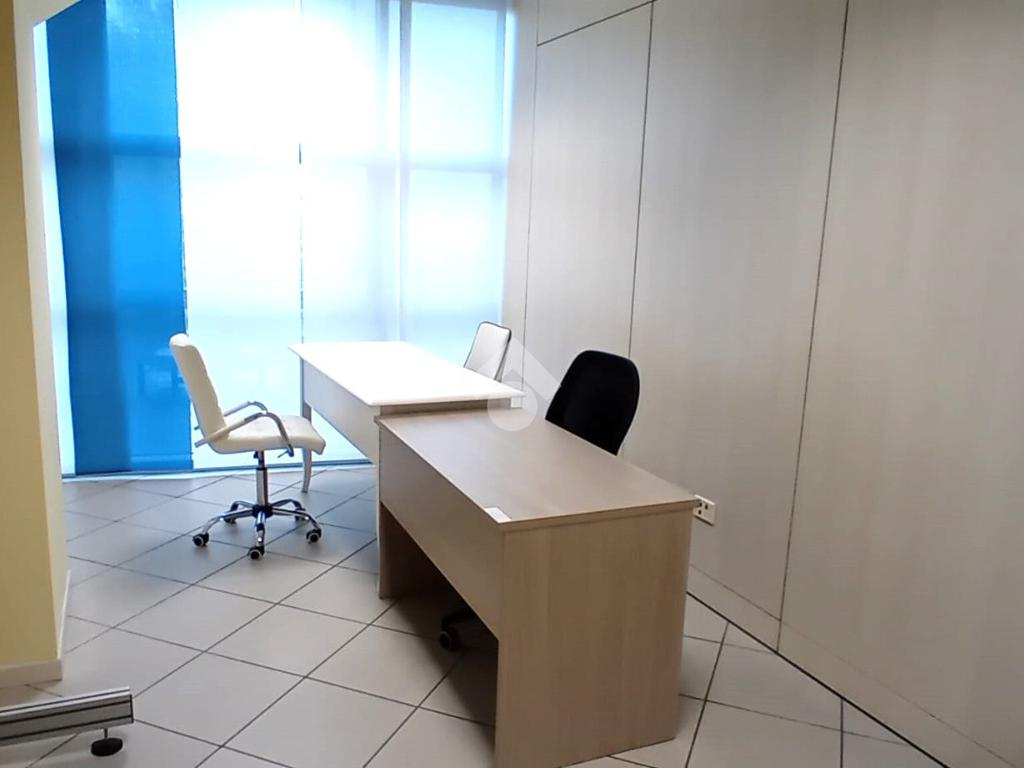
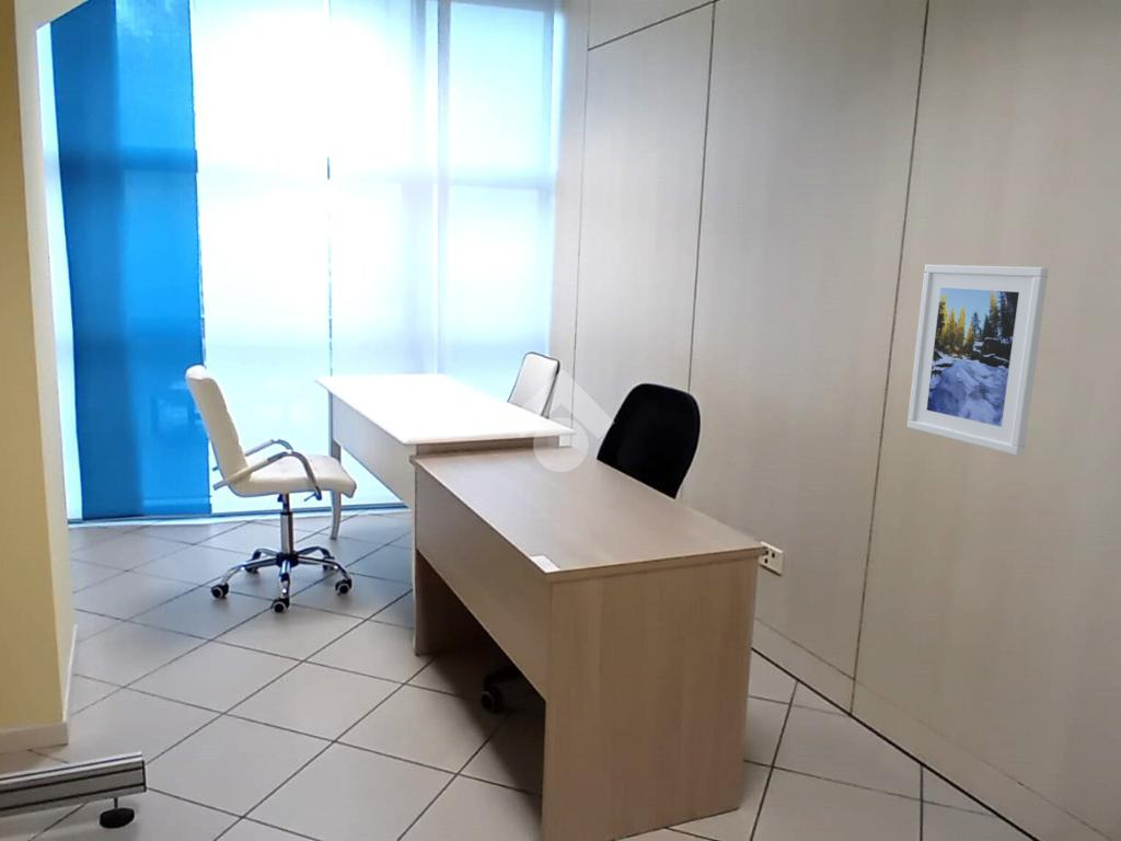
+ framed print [906,264,1050,457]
